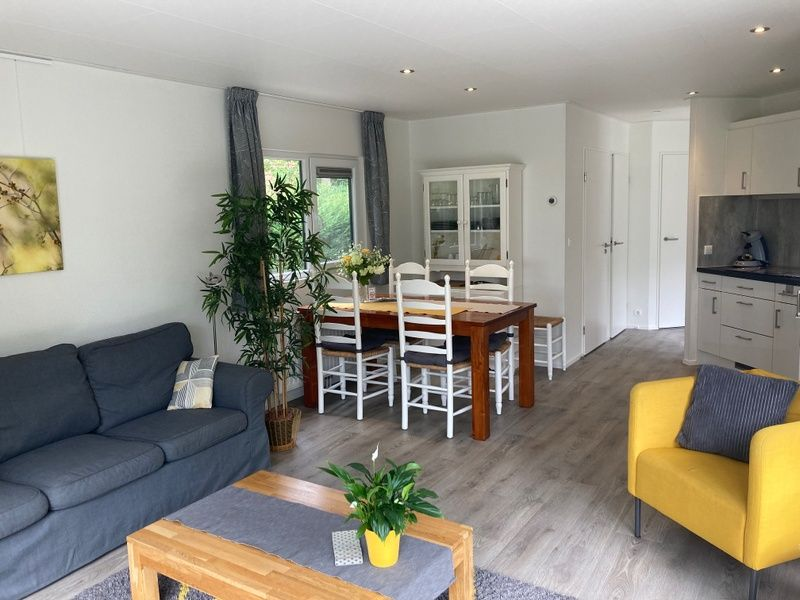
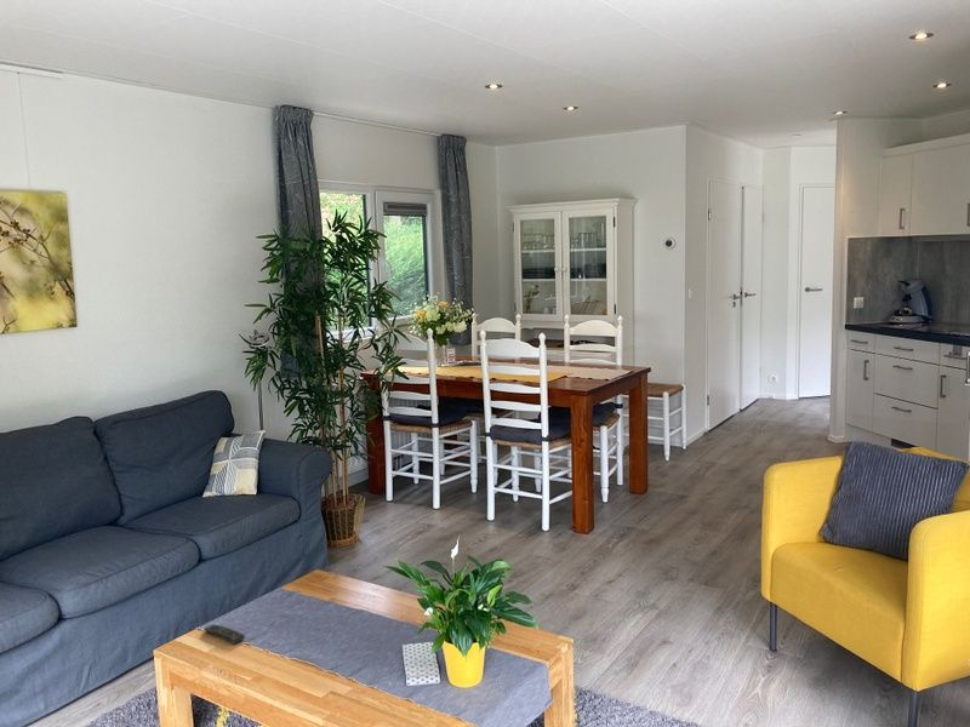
+ remote control [202,623,245,645]
